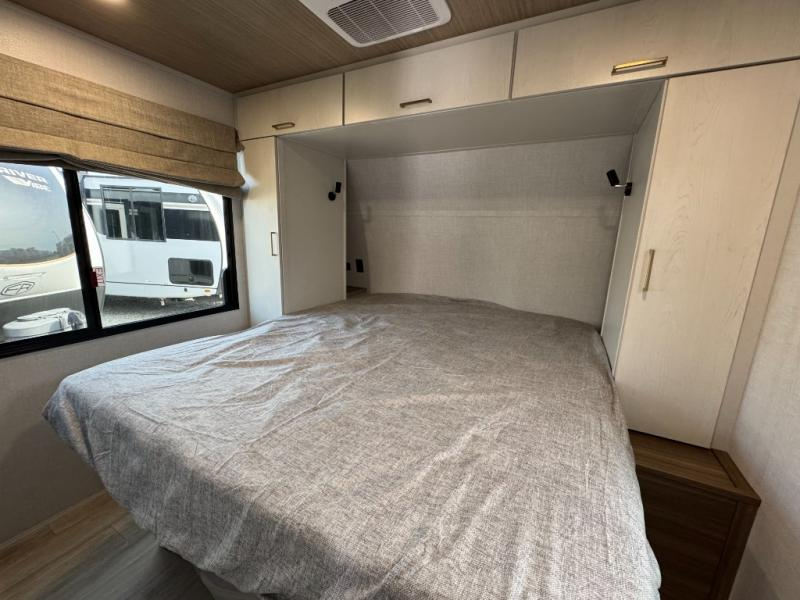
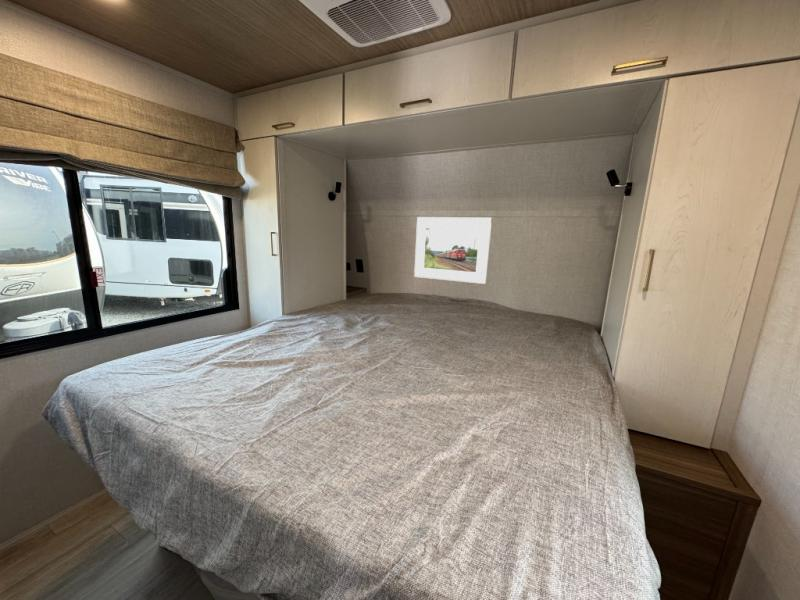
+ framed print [413,216,493,285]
